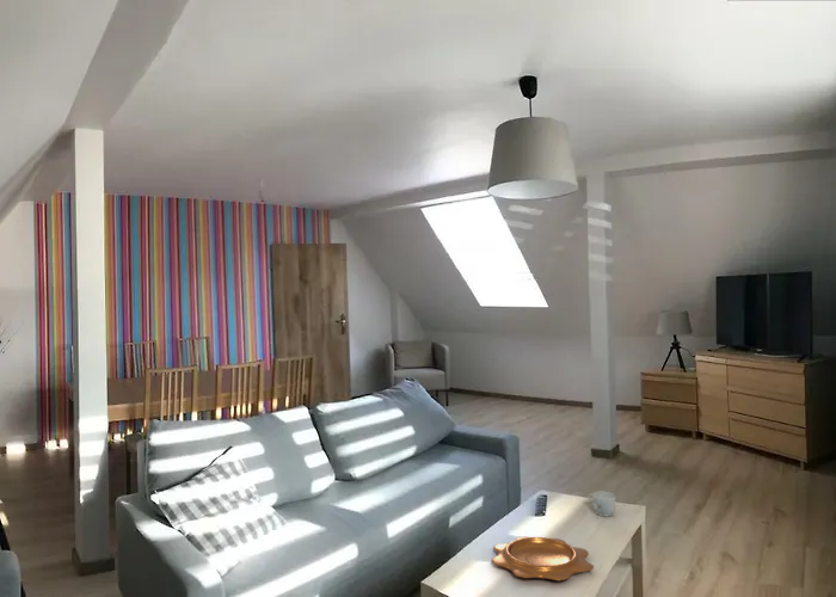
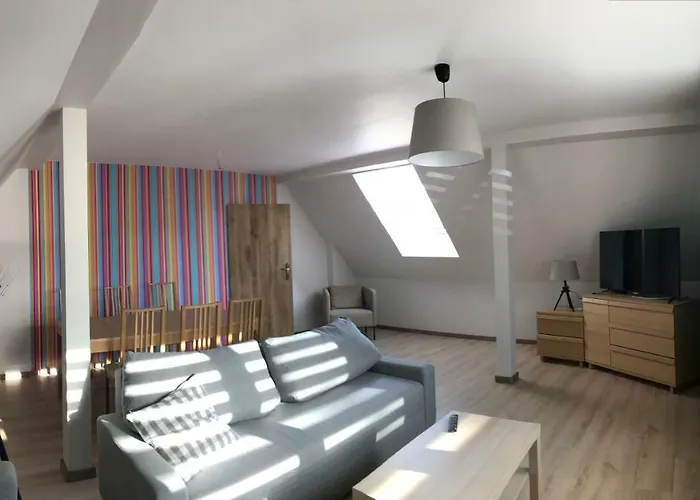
- decorative bowl [491,536,595,581]
- mug [588,491,616,517]
